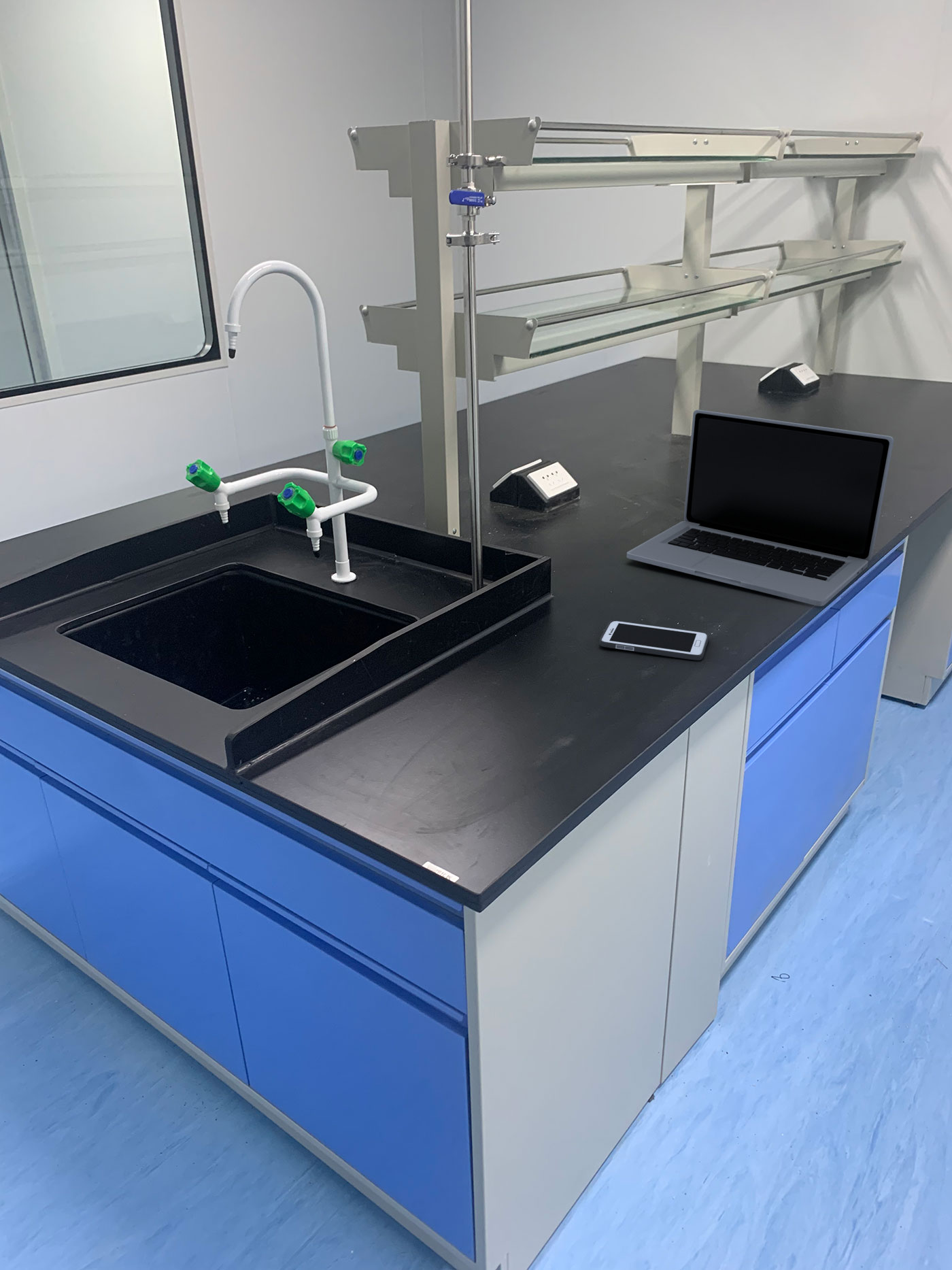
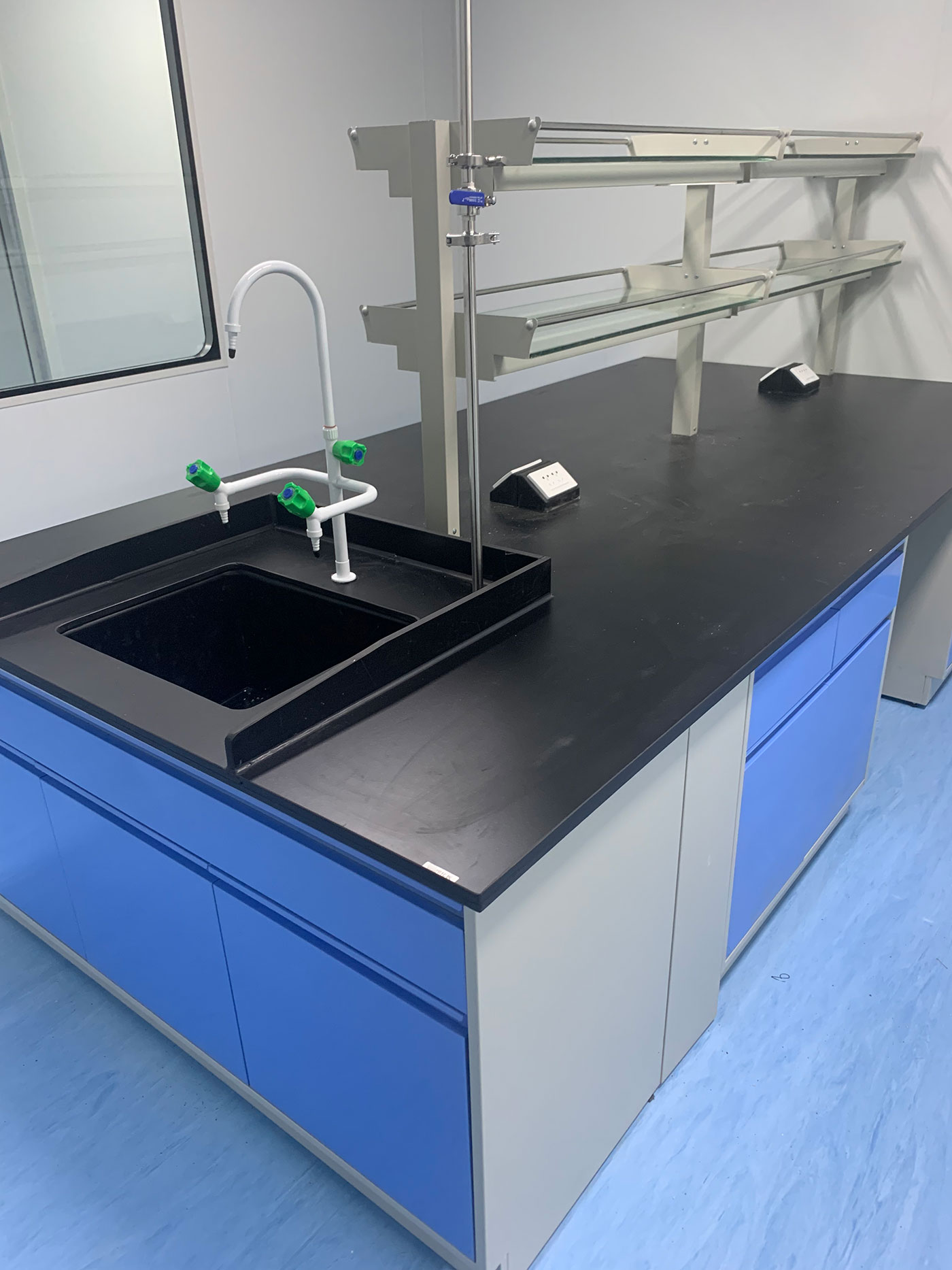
- cell phone [598,620,709,661]
- laptop [626,409,894,607]
